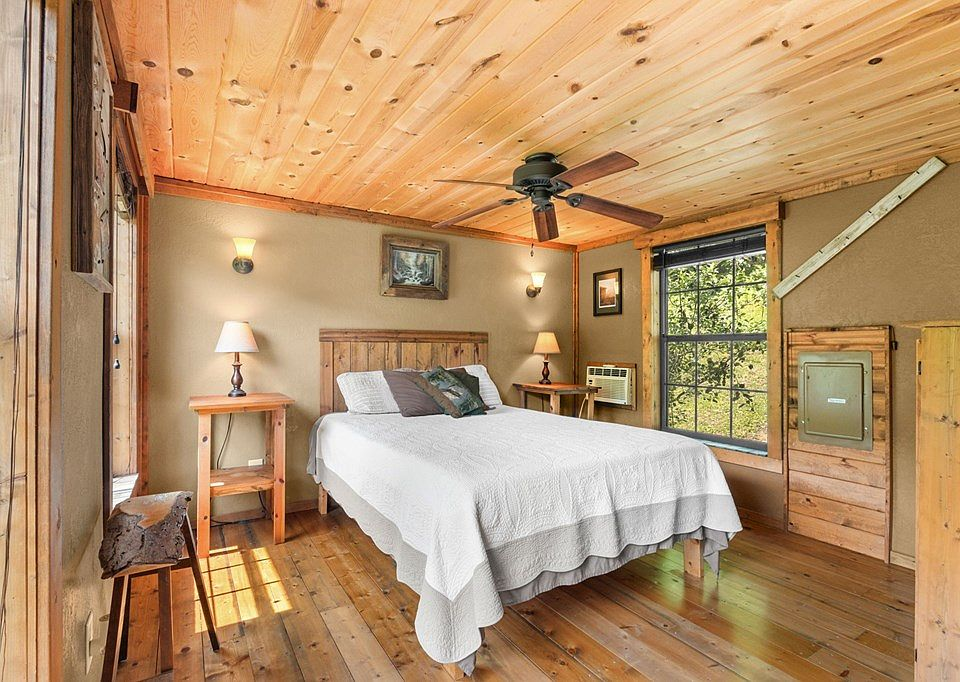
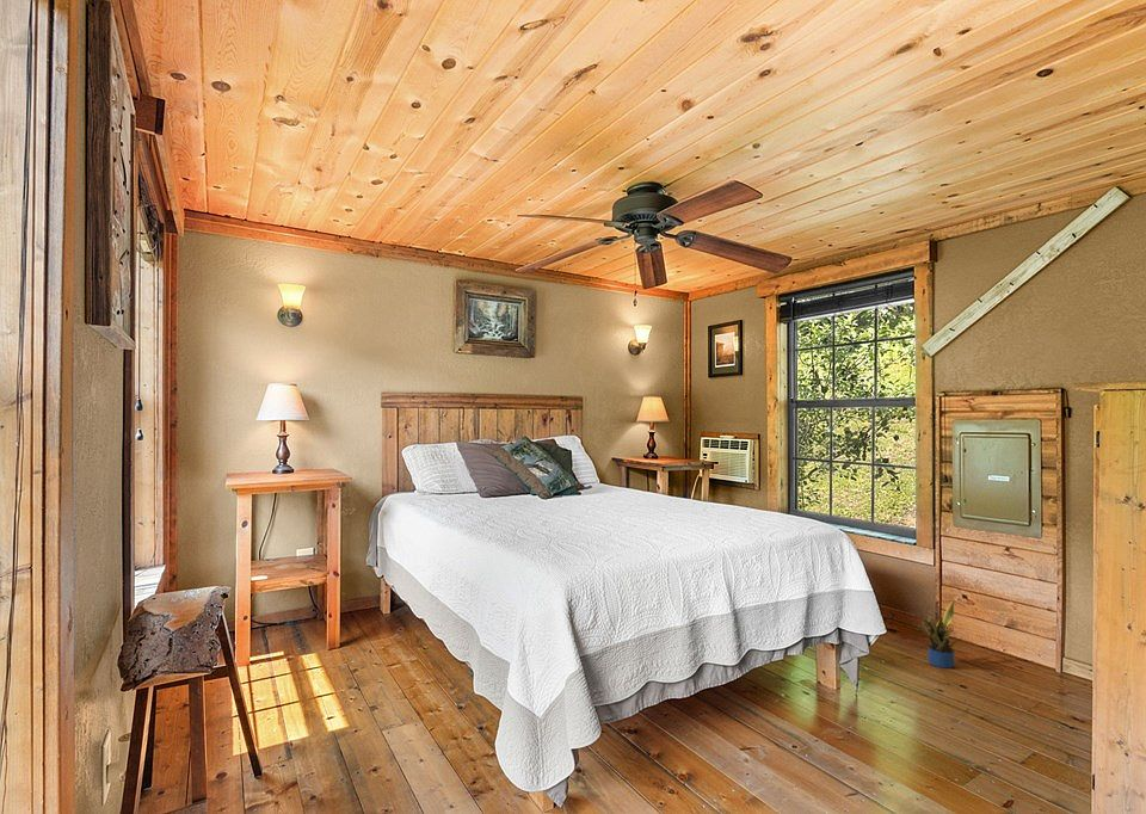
+ potted plant [916,599,963,670]
